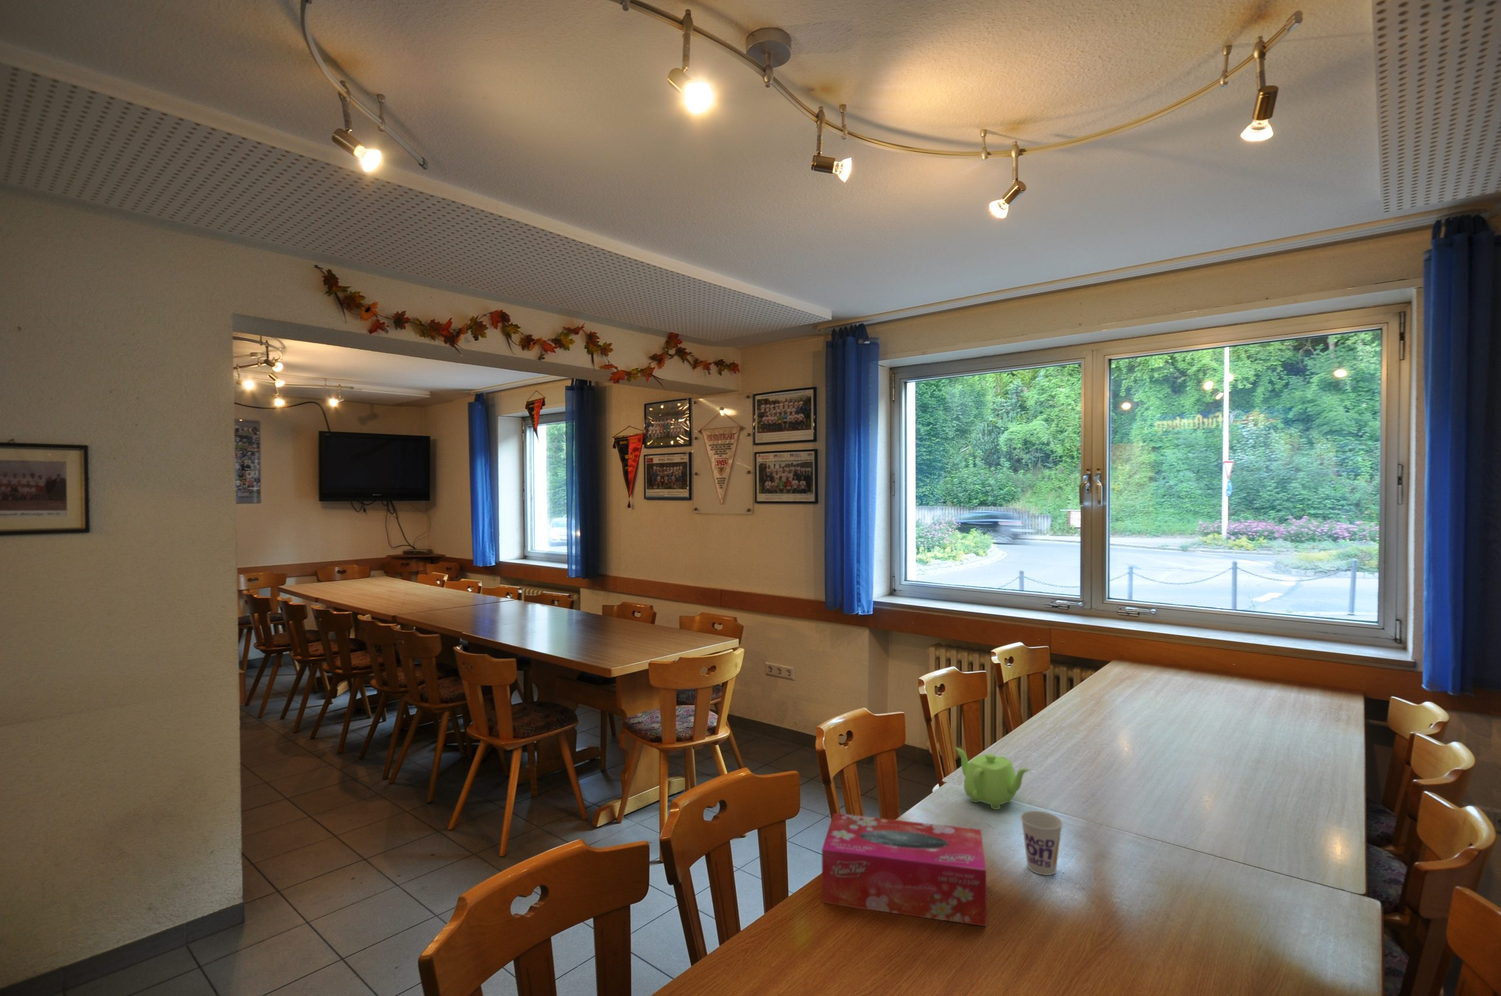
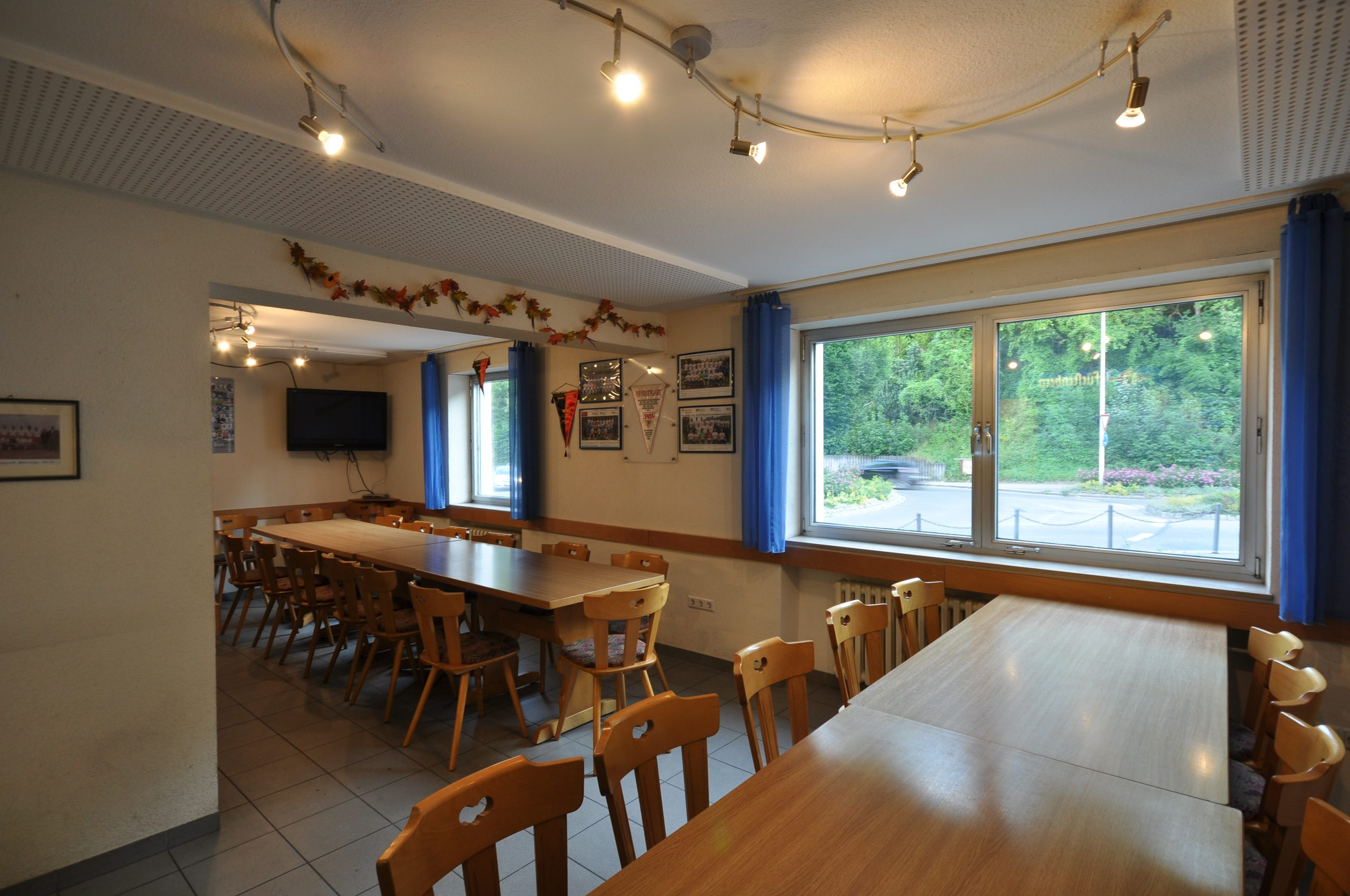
- teapot [955,747,1031,810]
- cup [1021,810,1064,876]
- tissue box [822,813,987,927]
